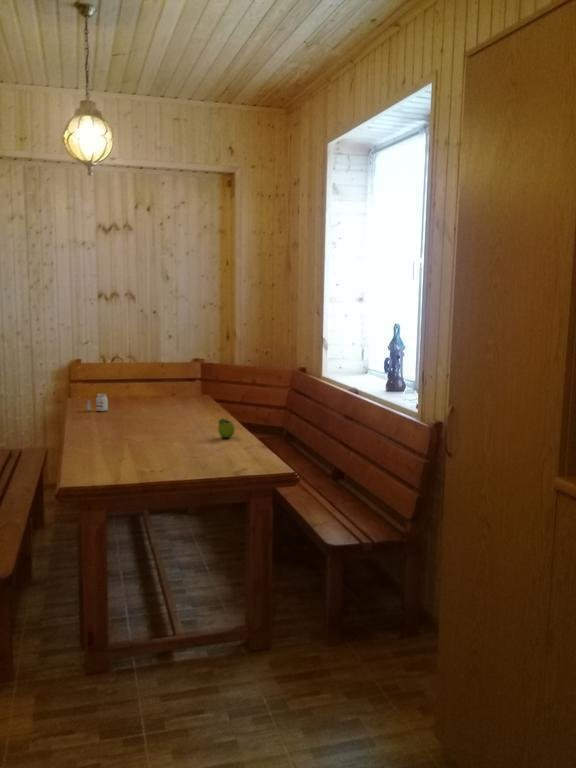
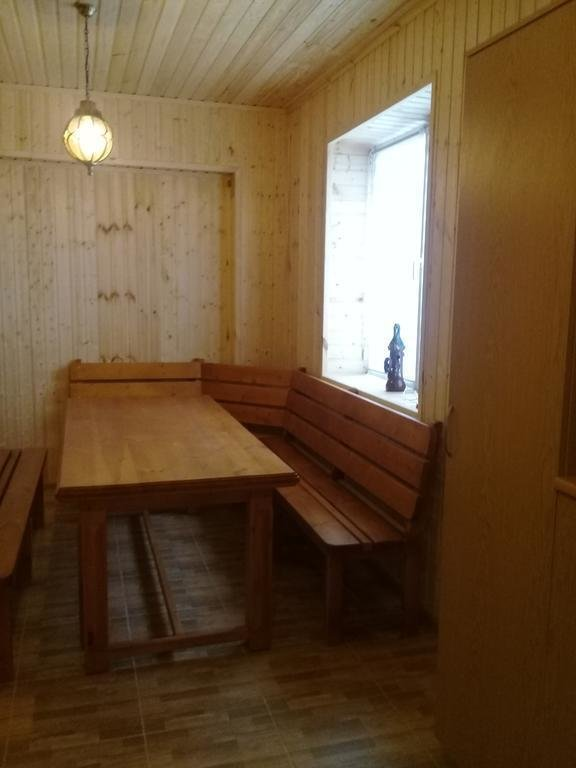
- fruit [217,417,236,439]
- candle [86,393,109,412]
